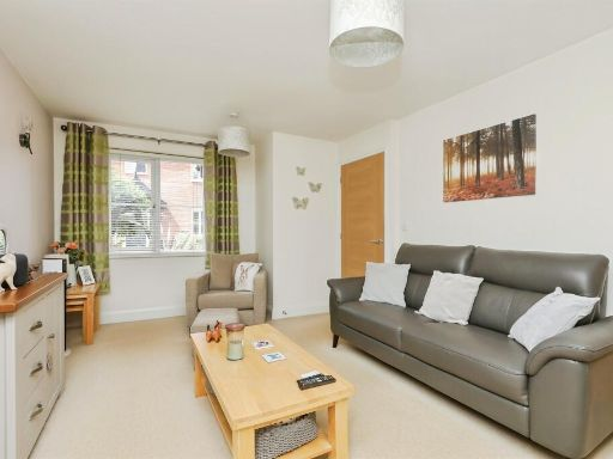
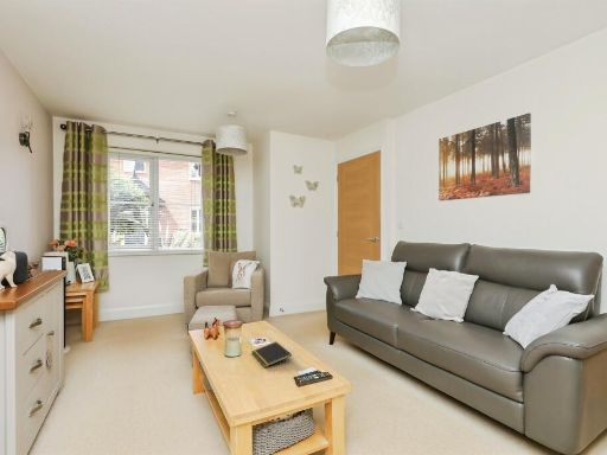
+ notepad [250,340,293,369]
